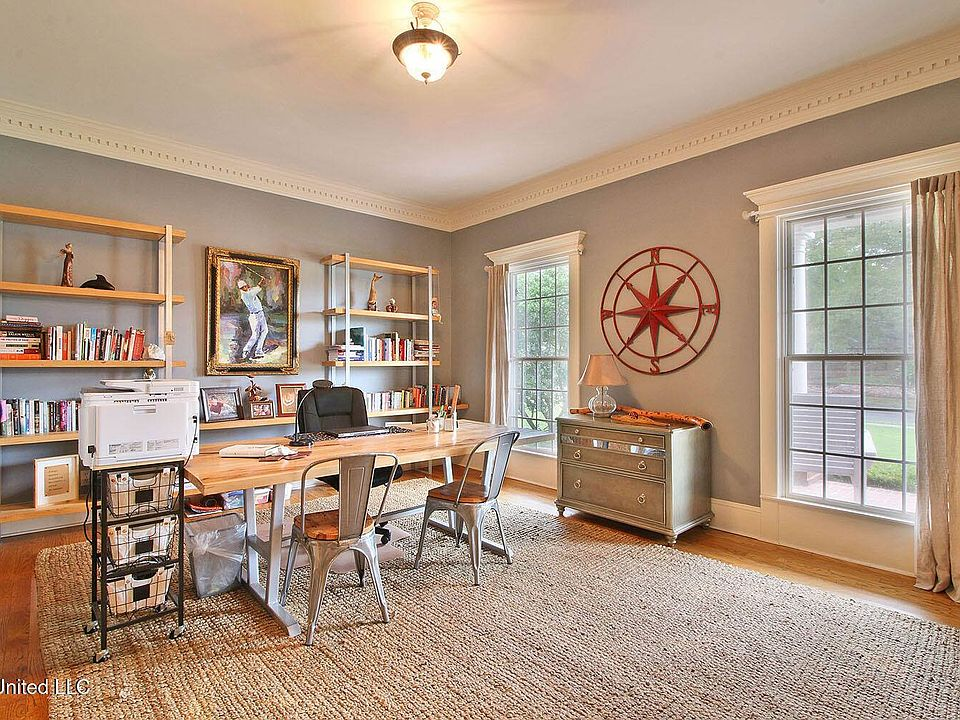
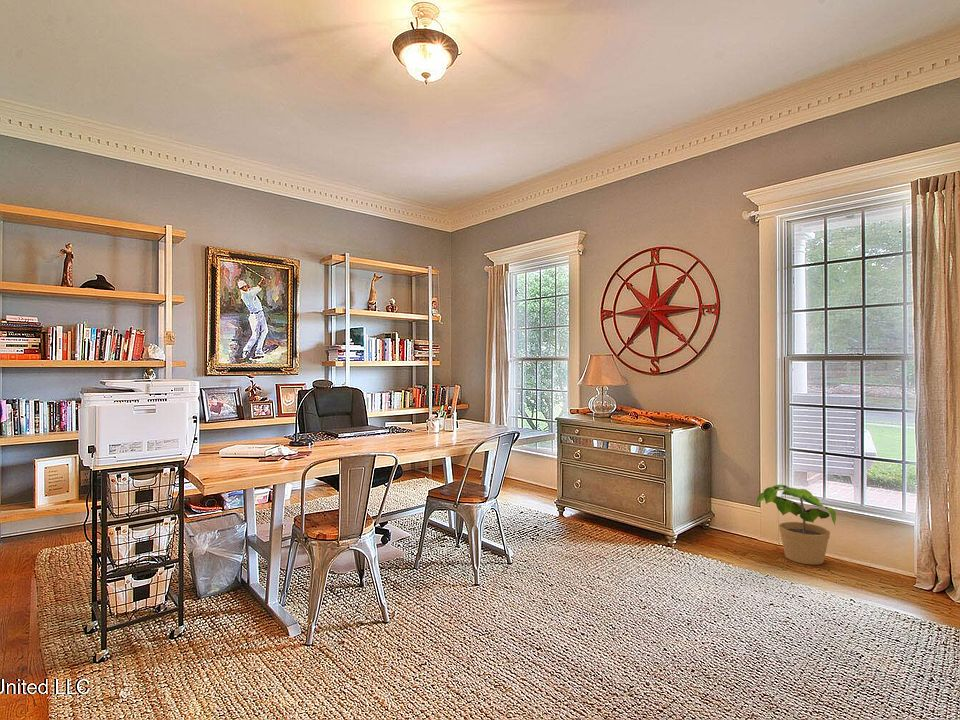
+ potted plant [755,484,837,566]
